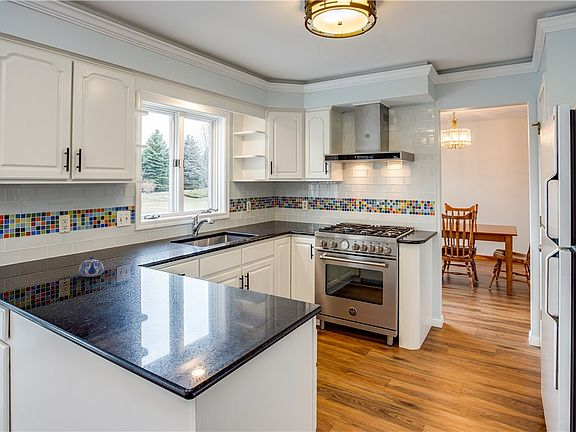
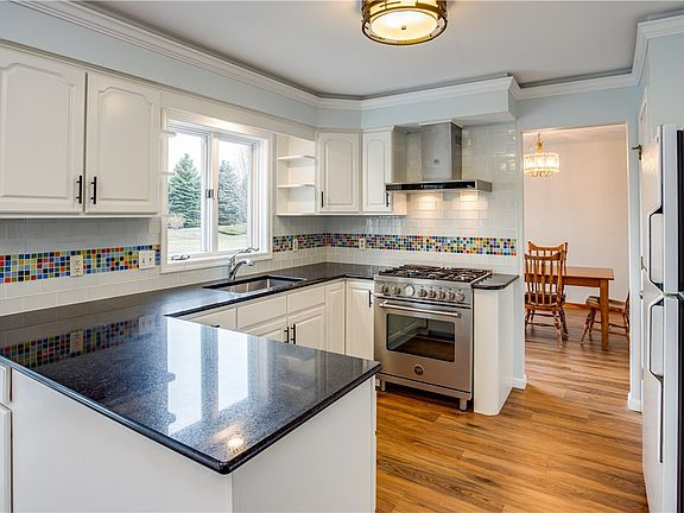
- teapot [78,256,105,278]
